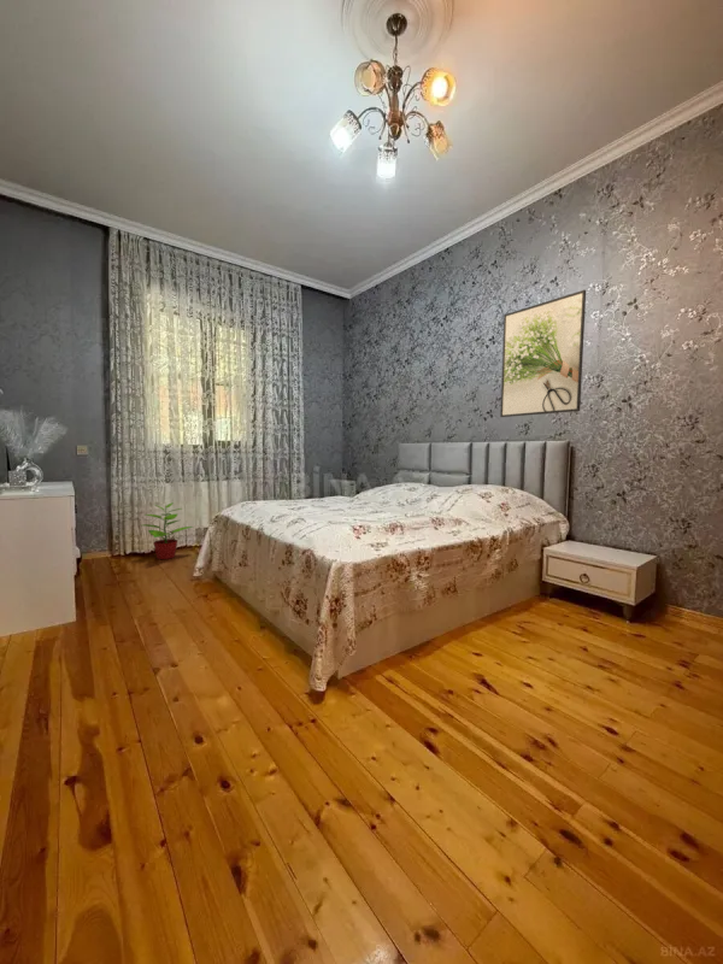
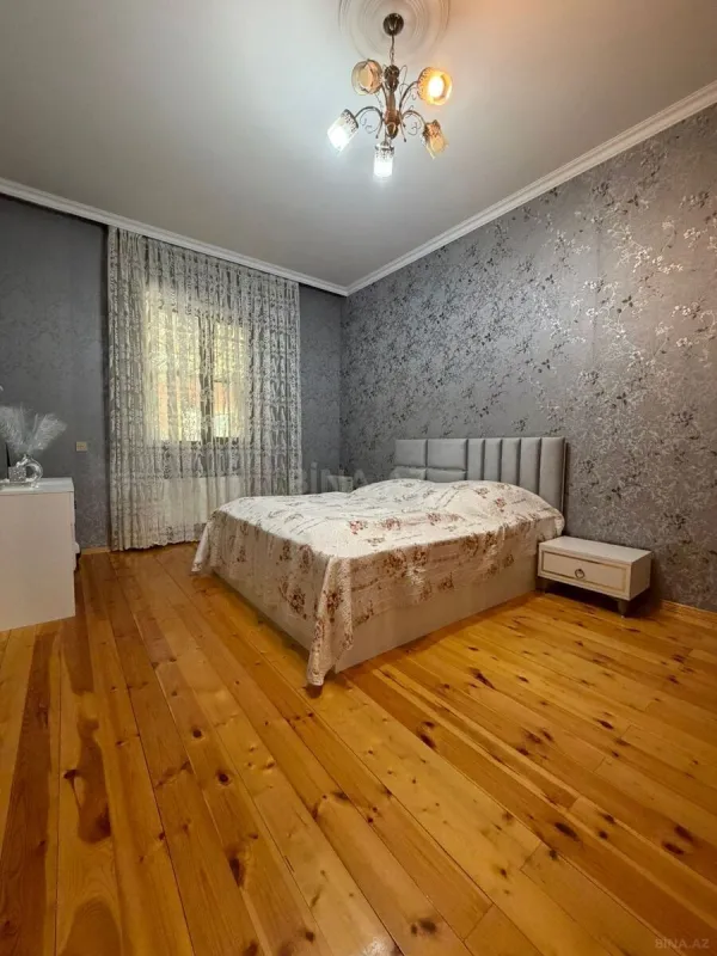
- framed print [499,289,587,418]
- potted plant [141,501,194,560]
